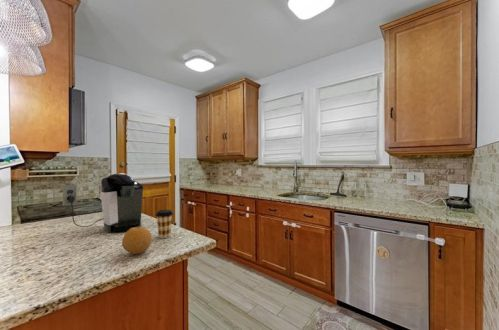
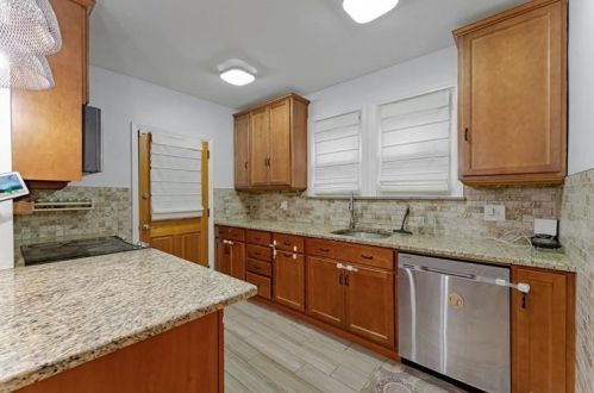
- coffee maker [61,173,144,233]
- fruit [121,226,153,255]
- coffee cup [155,209,174,239]
